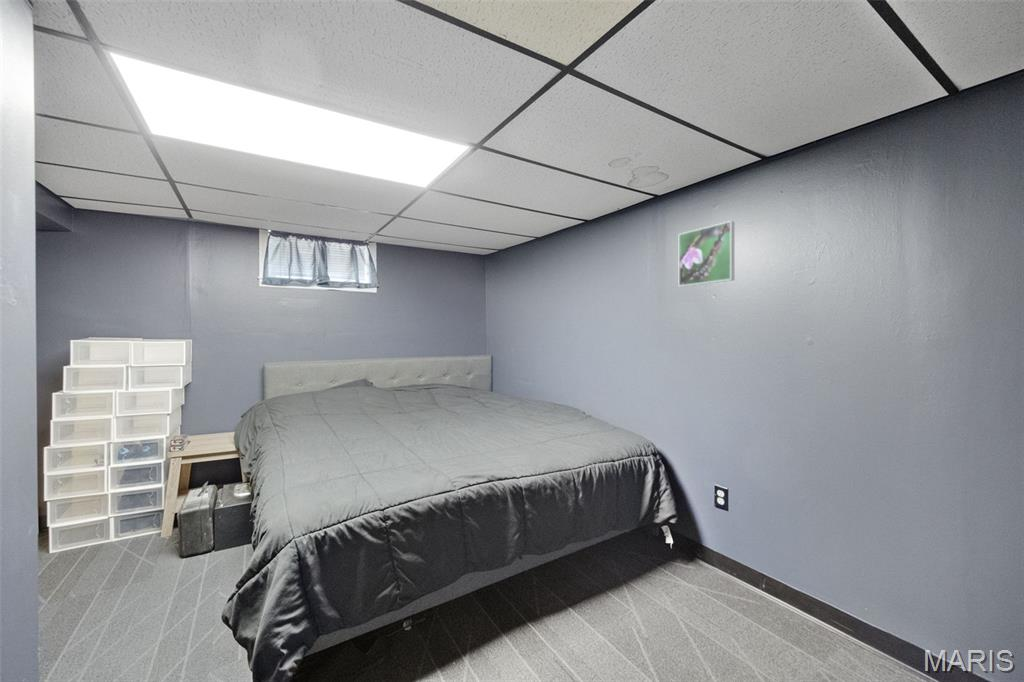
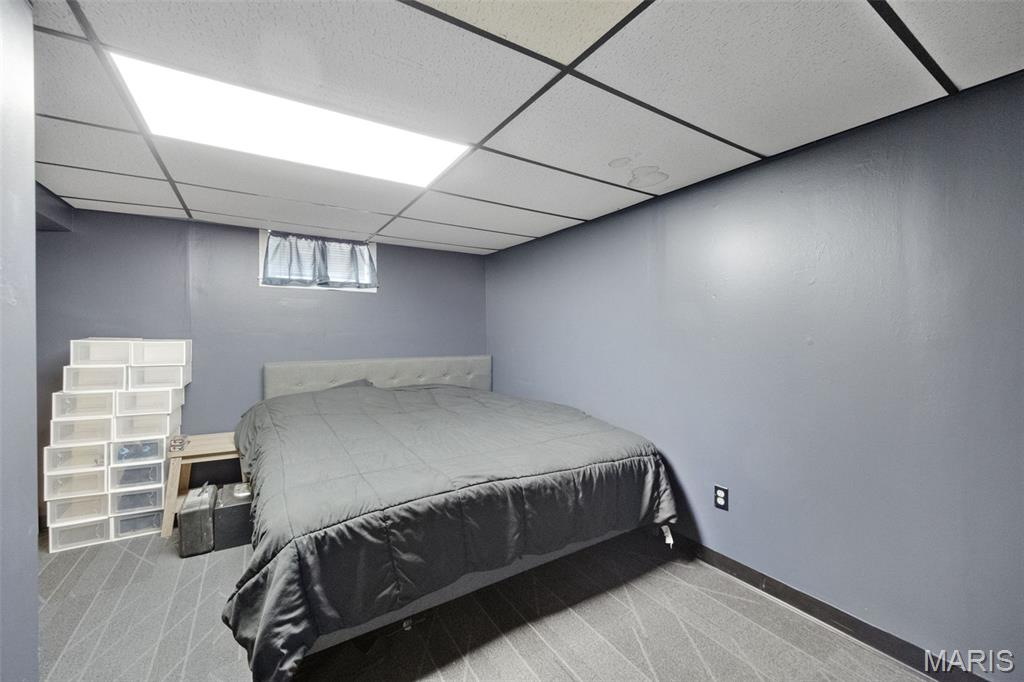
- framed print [678,220,735,288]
